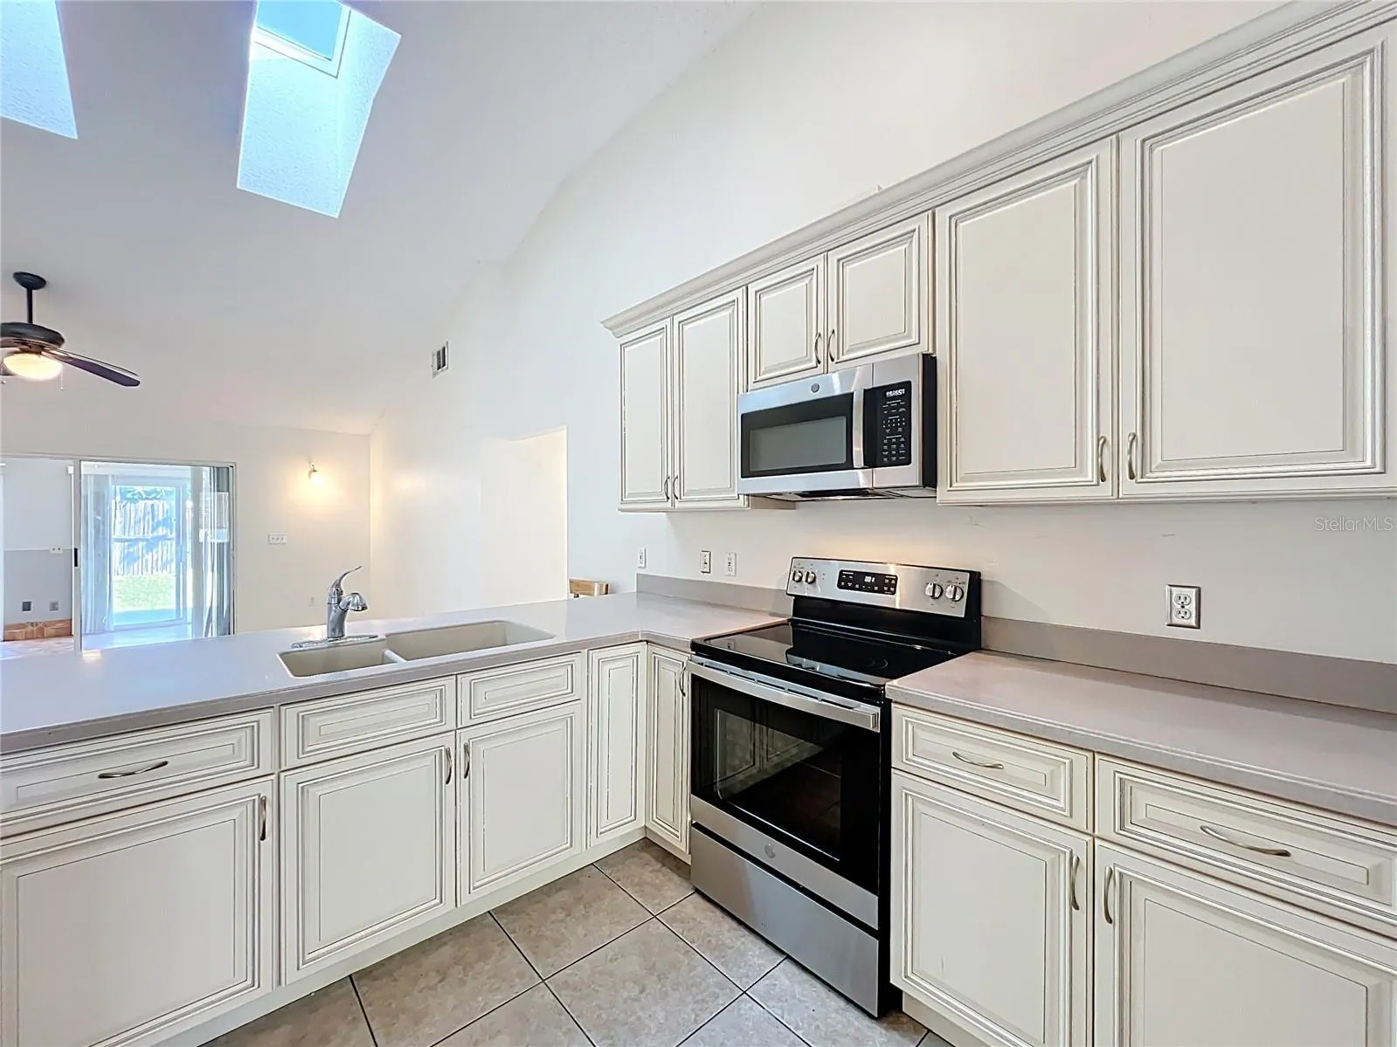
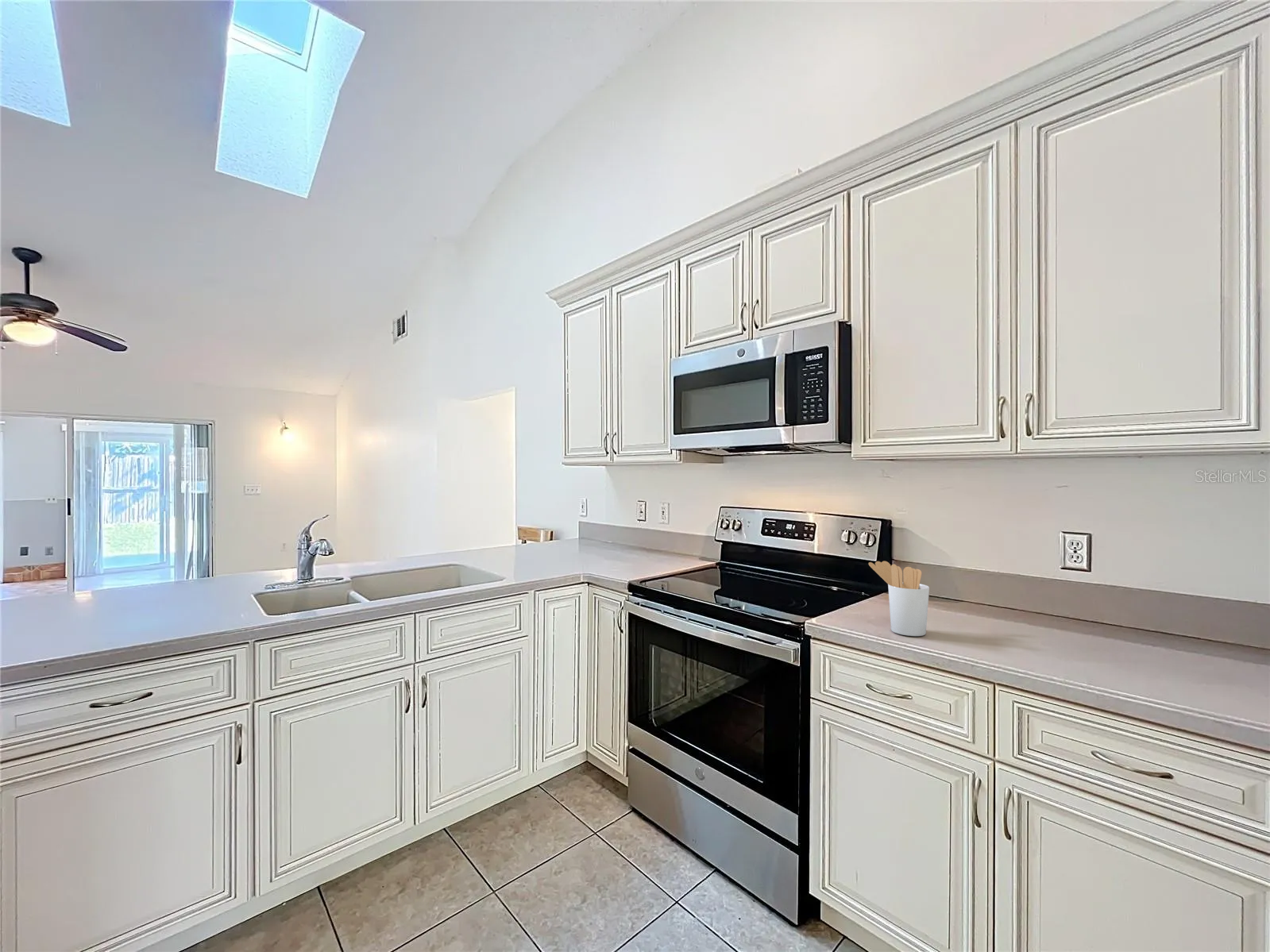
+ utensil holder [868,561,930,637]
